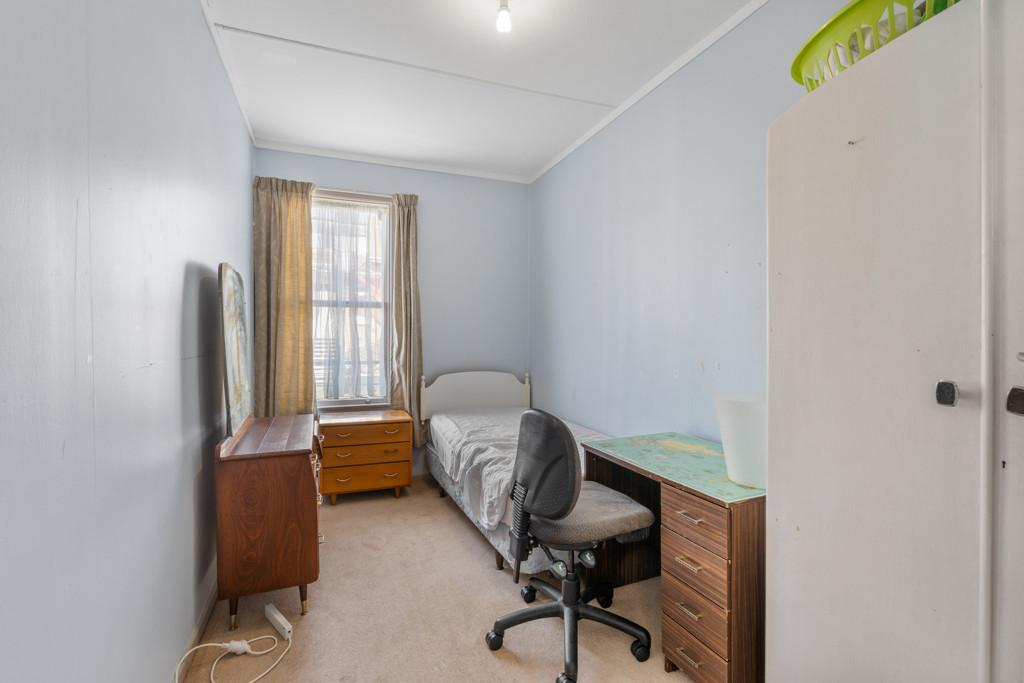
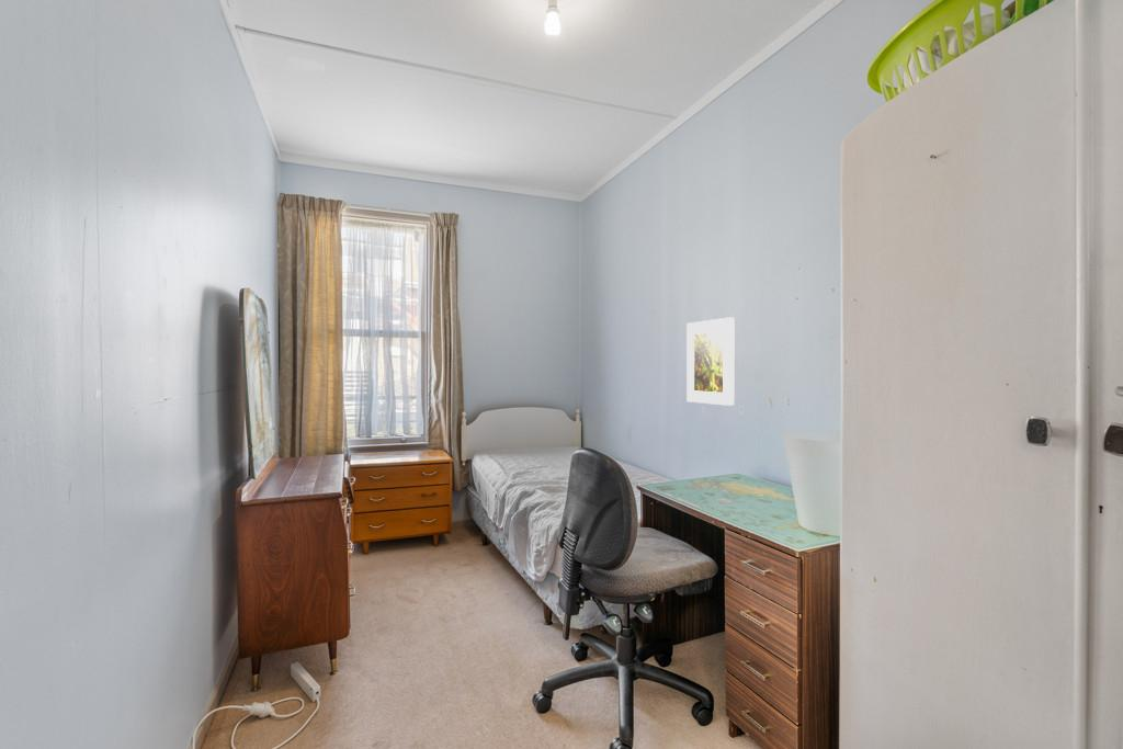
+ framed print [685,316,736,407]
